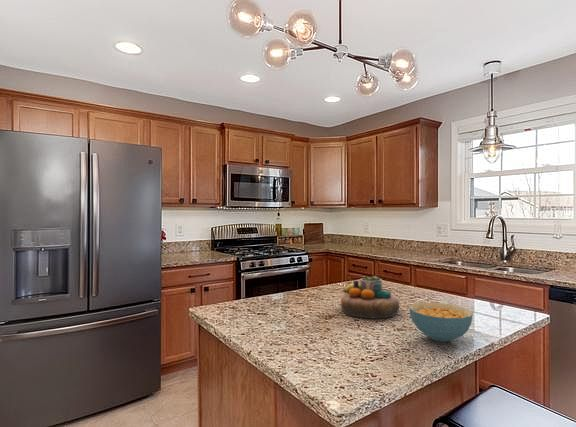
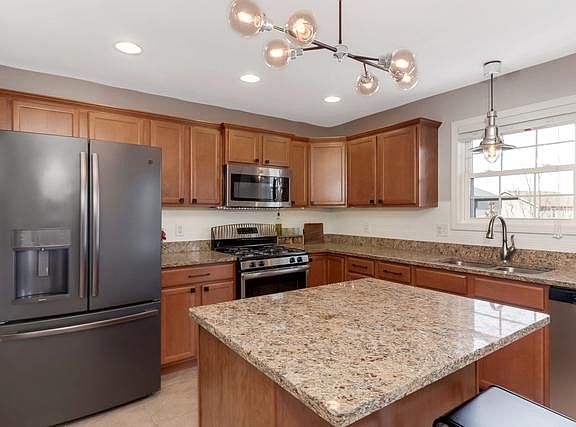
- cereal bowl [408,302,474,343]
- decorative bowl [340,275,400,319]
